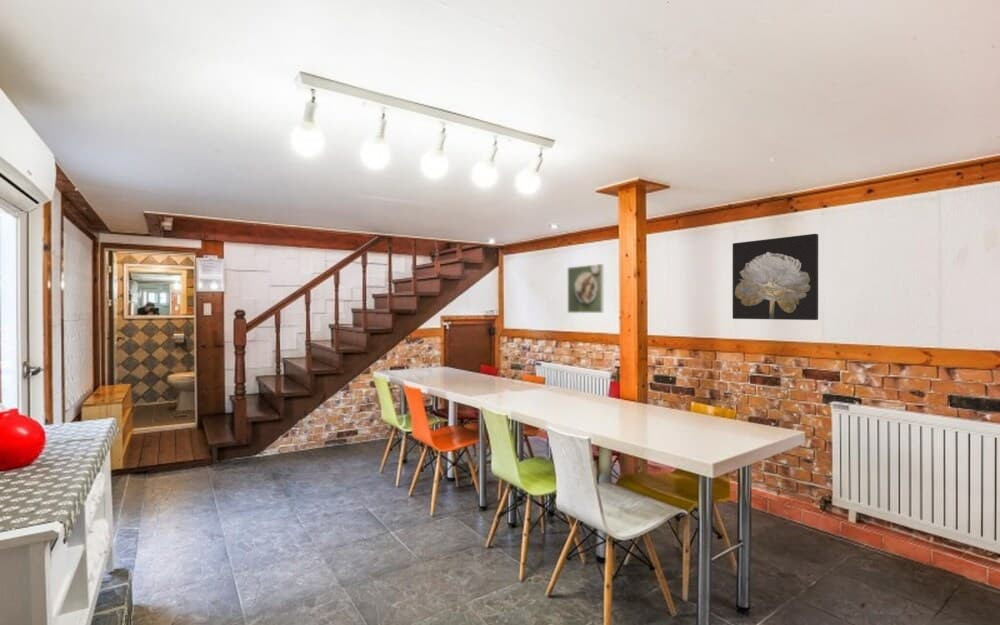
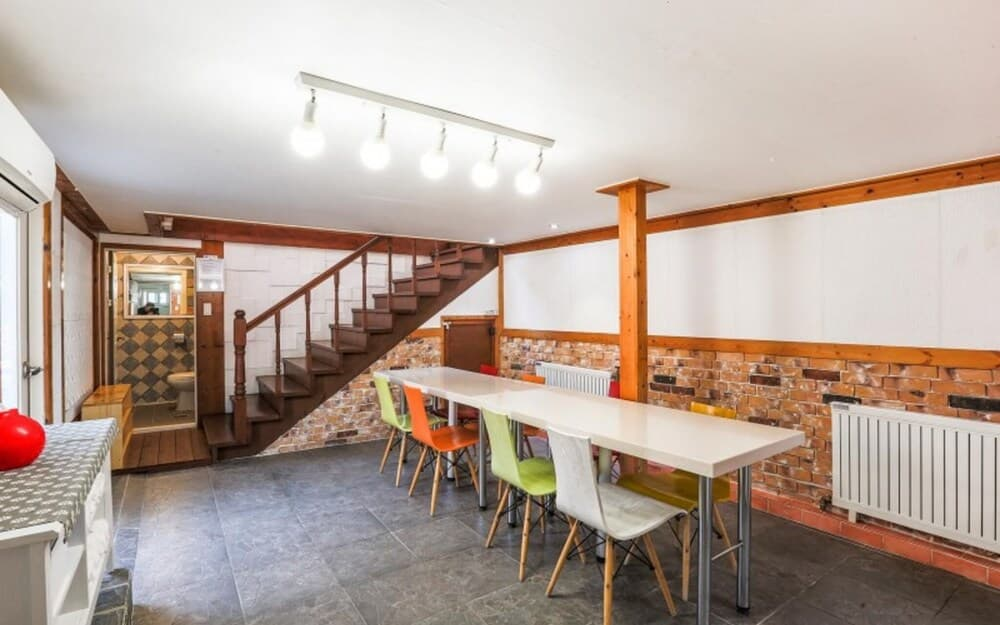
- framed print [567,263,604,314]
- wall art [732,233,819,321]
